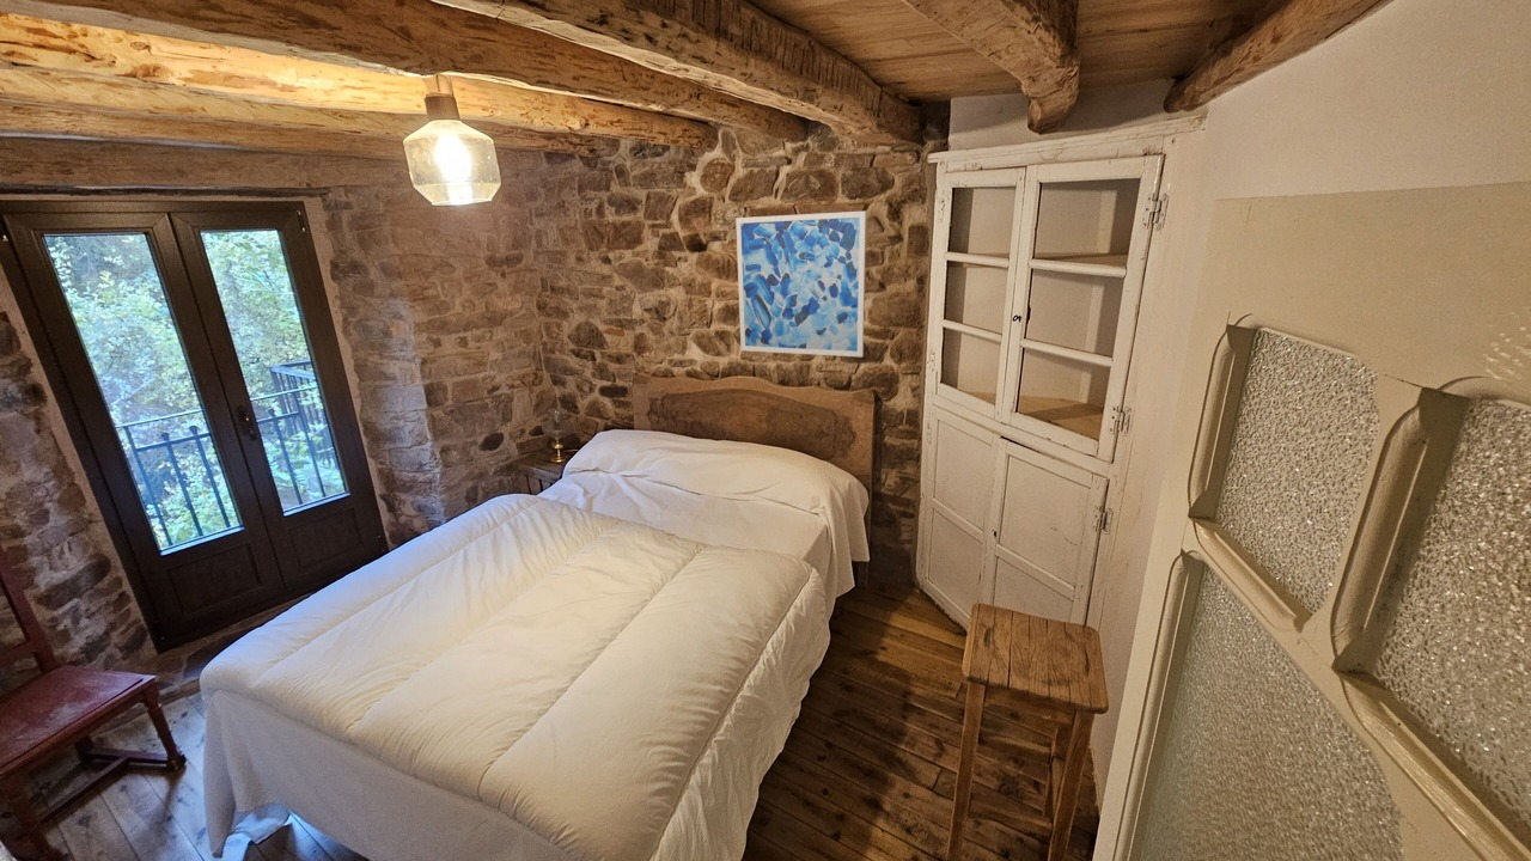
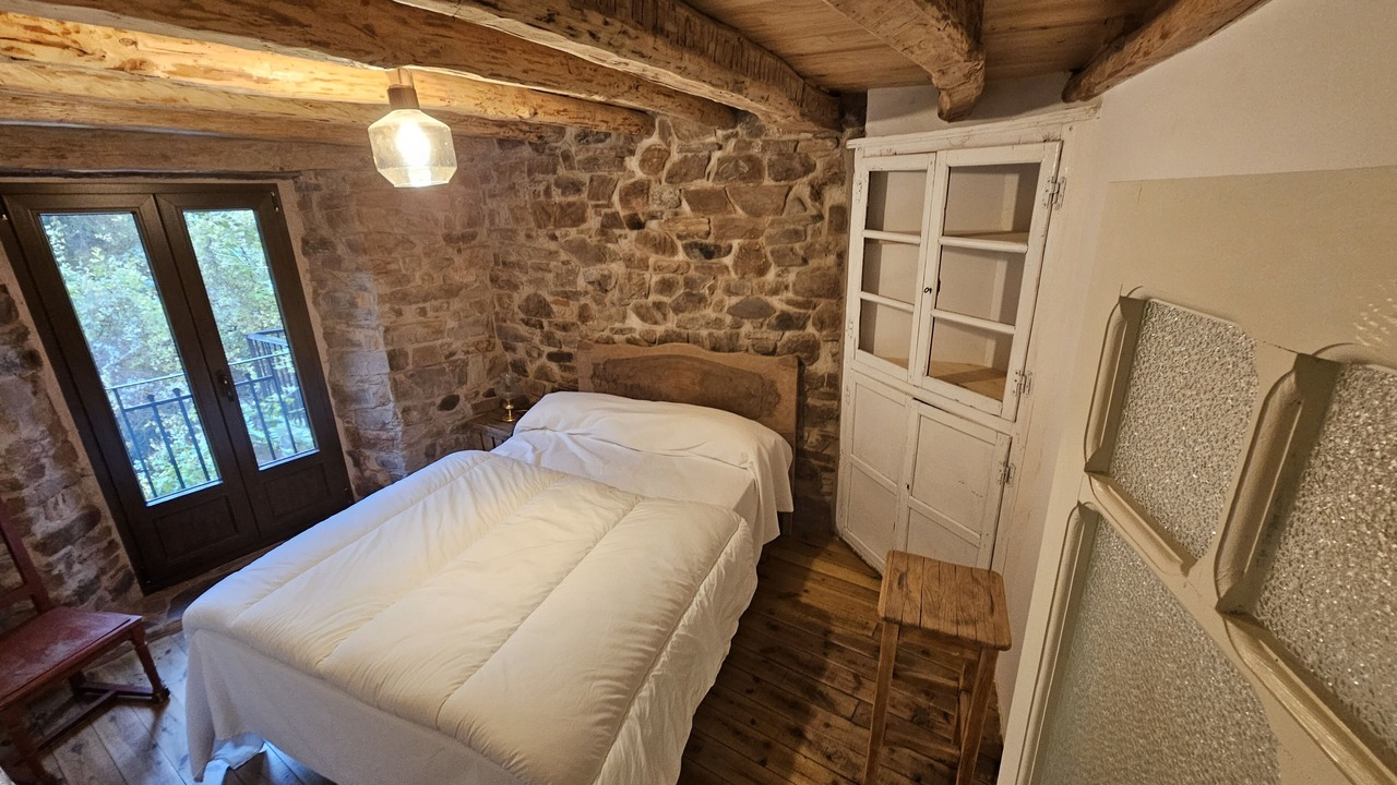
- wall art [734,210,867,359]
